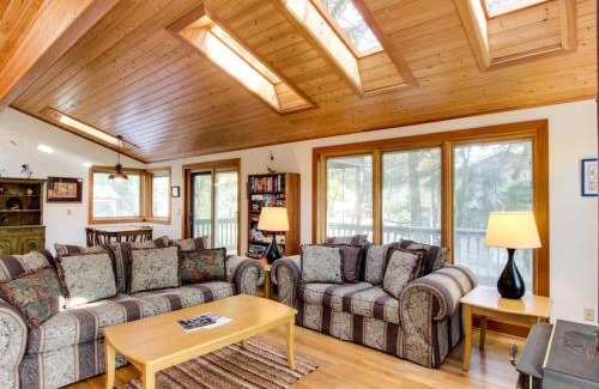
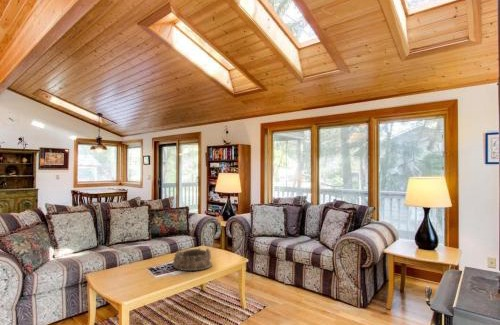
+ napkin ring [172,247,213,272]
